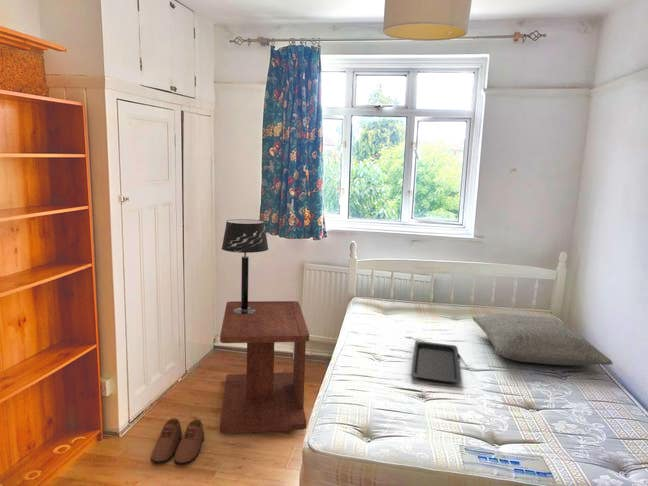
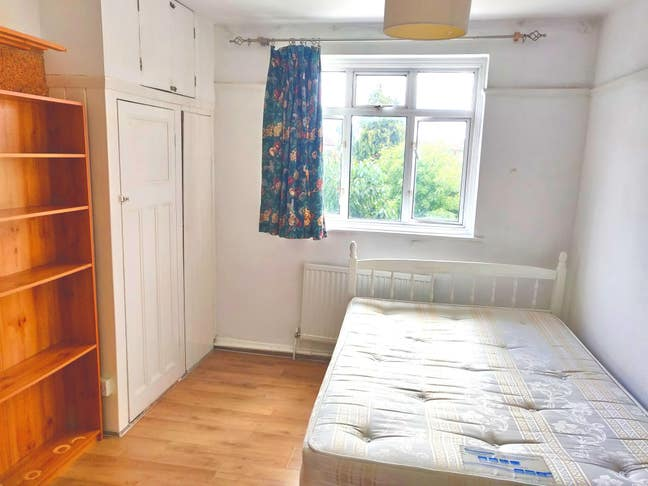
- serving tray [410,340,462,384]
- pillow [471,313,613,367]
- shoe [150,417,205,466]
- side table [219,300,310,434]
- table lamp [221,218,269,315]
